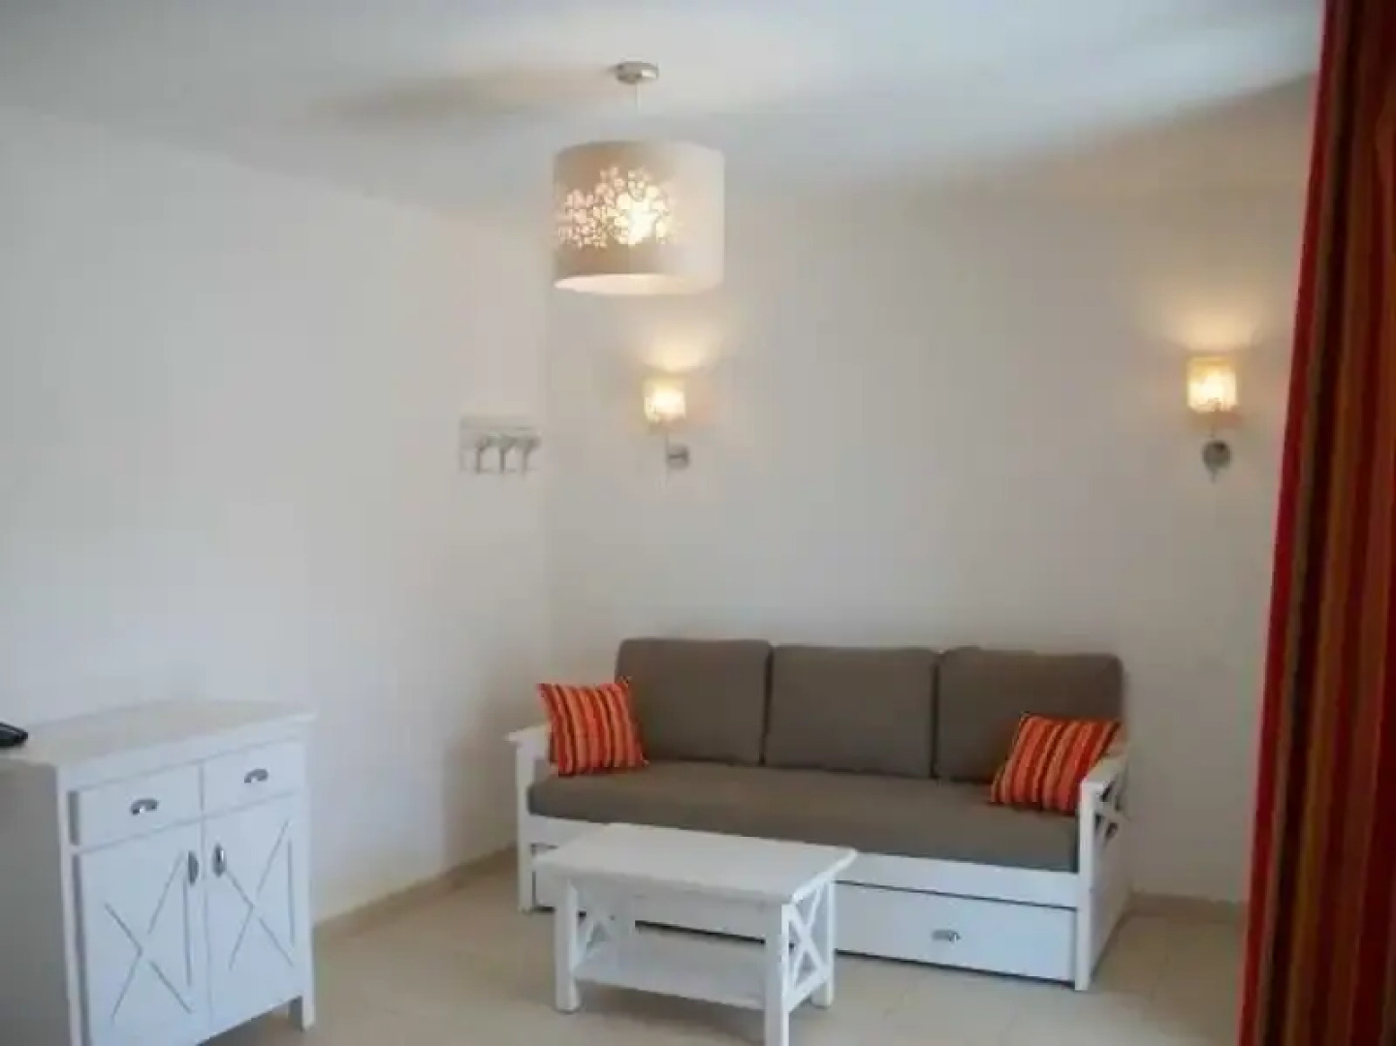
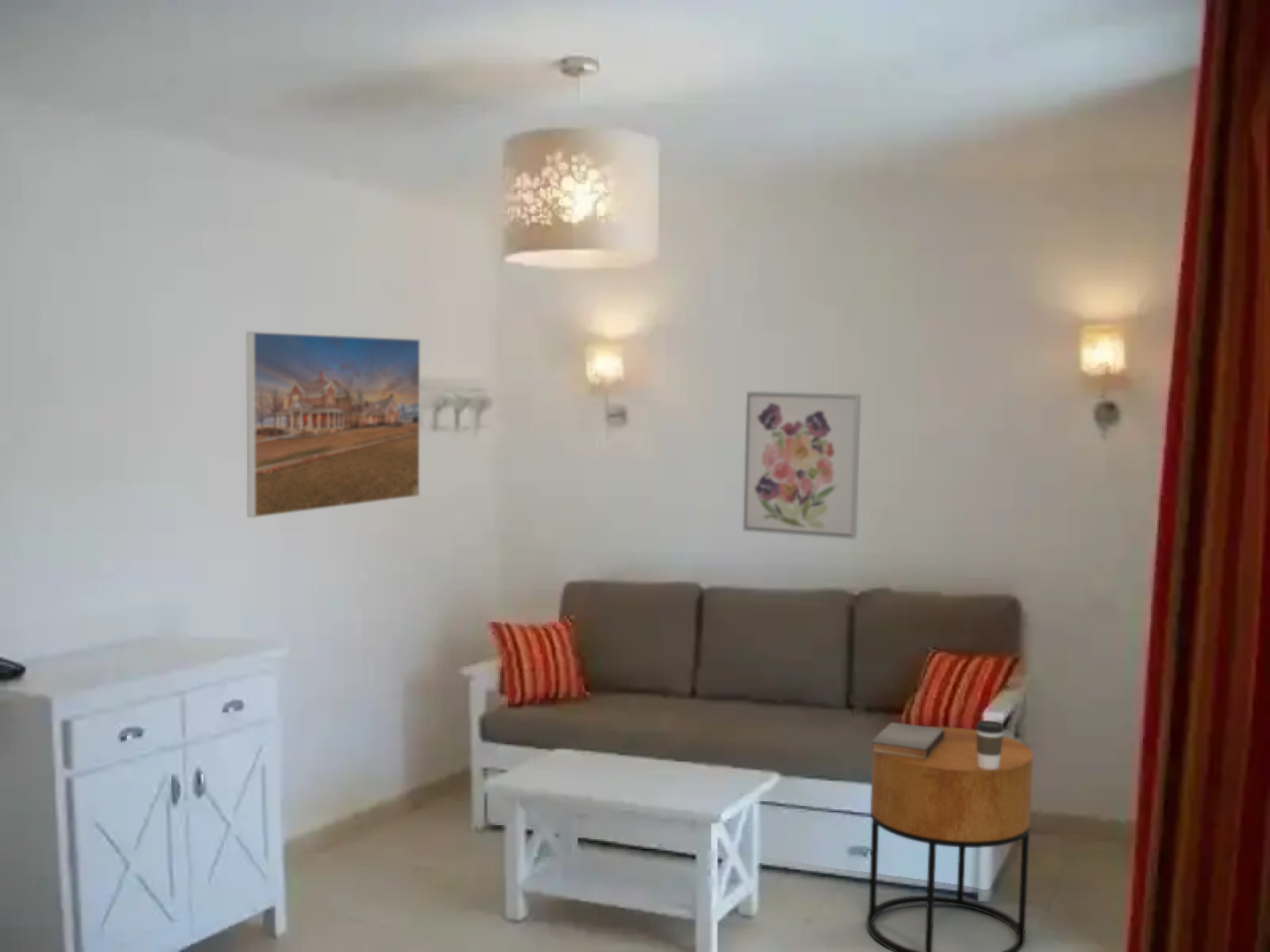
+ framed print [245,331,421,518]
+ side table [866,725,1034,952]
+ wall art [742,390,862,540]
+ book [870,722,945,759]
+ coffee cup [975,719,1005,770]
